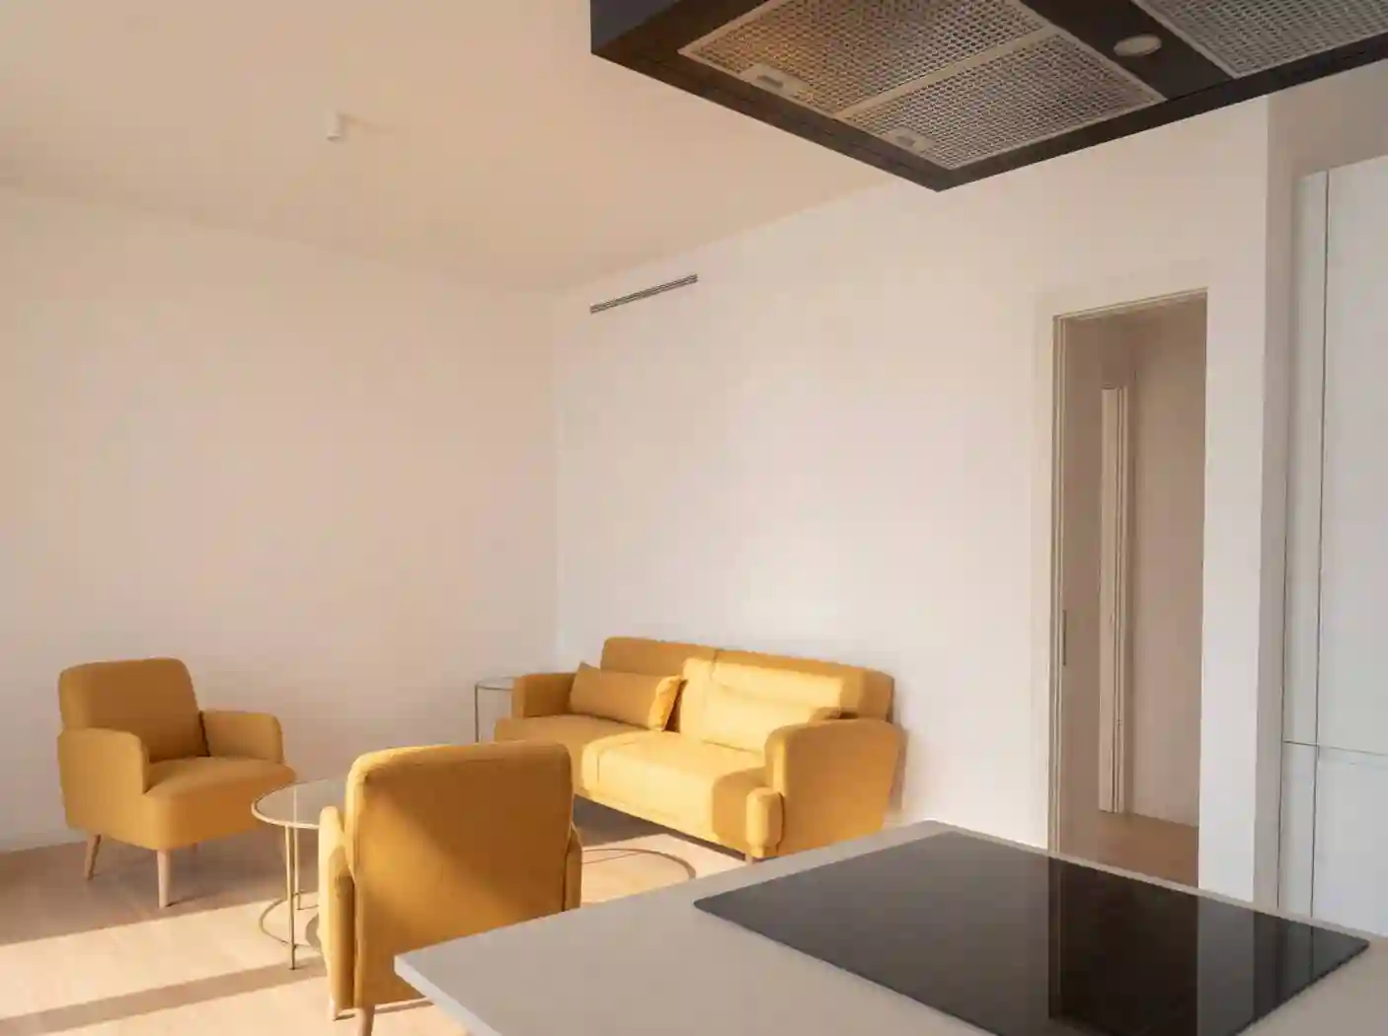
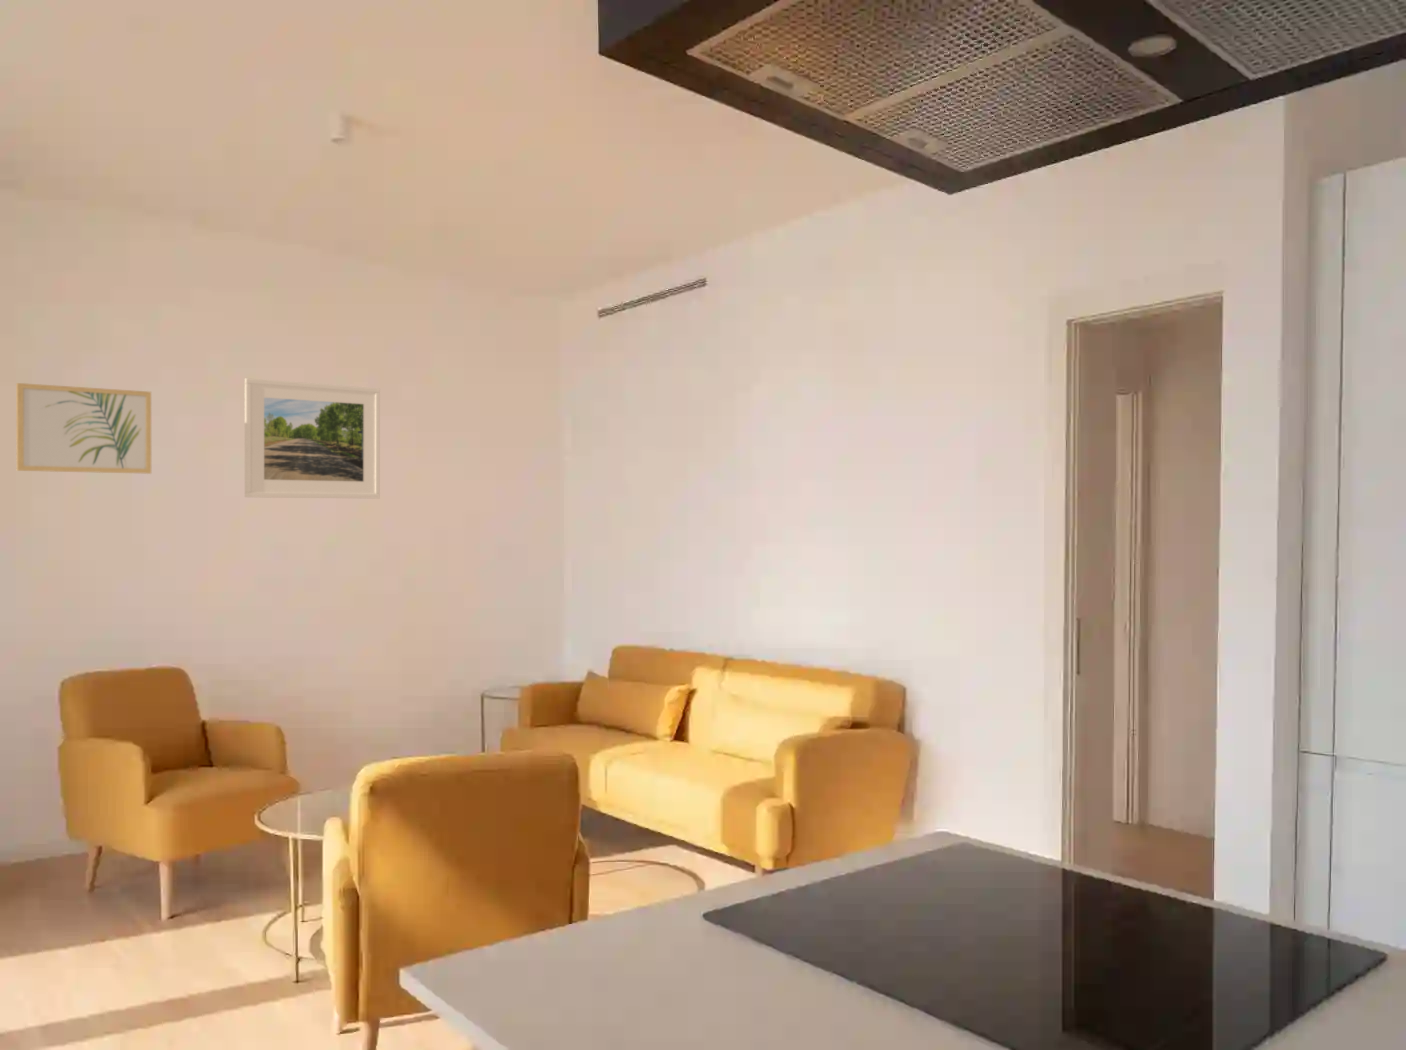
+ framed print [244,377,382,500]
+ wall art [15,382,152,475]
